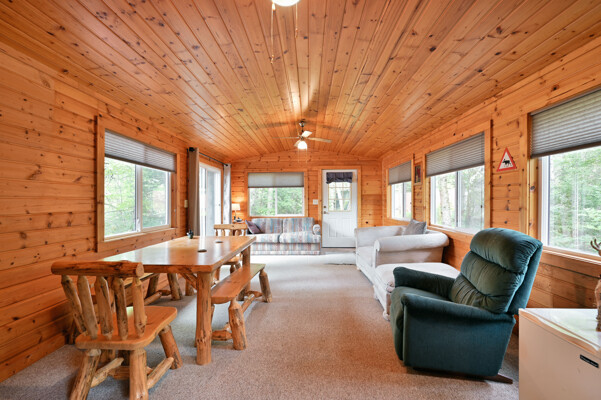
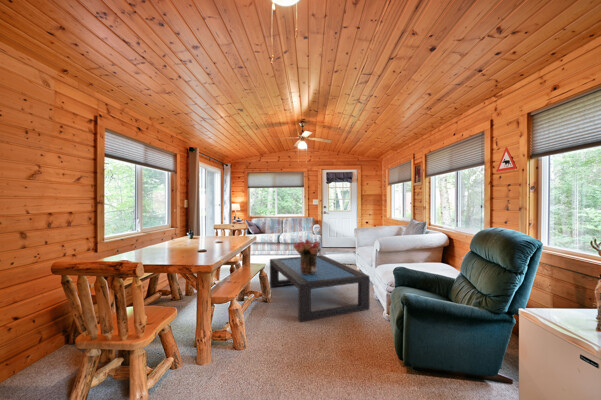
+ coffee table [269,254,371,323]
+ bouquet [293,238,322,275]
